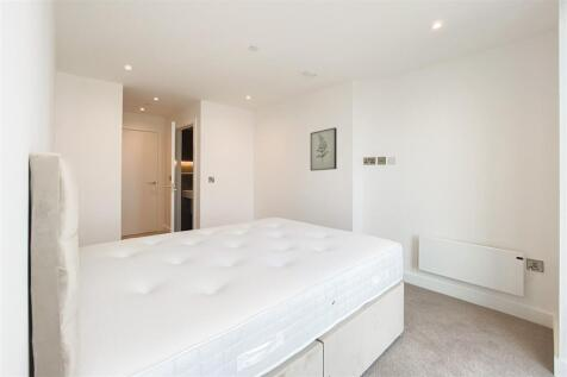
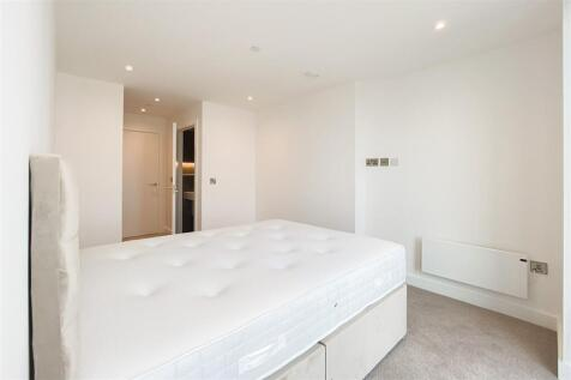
- wall art [310,126,338,172]
